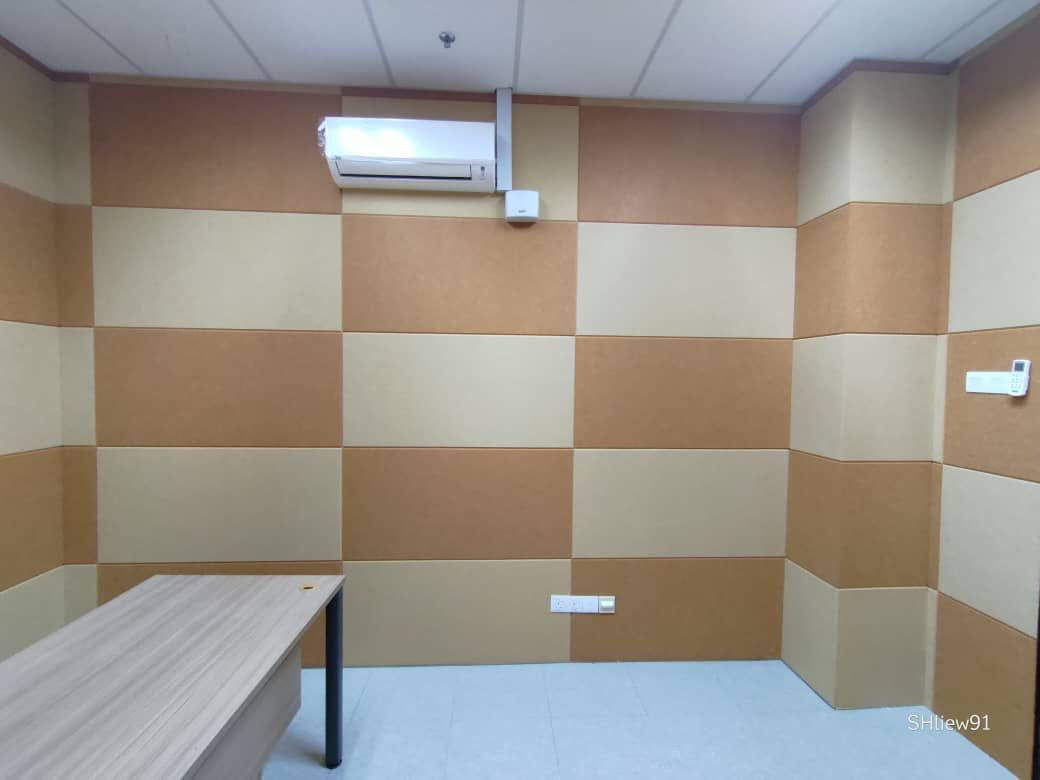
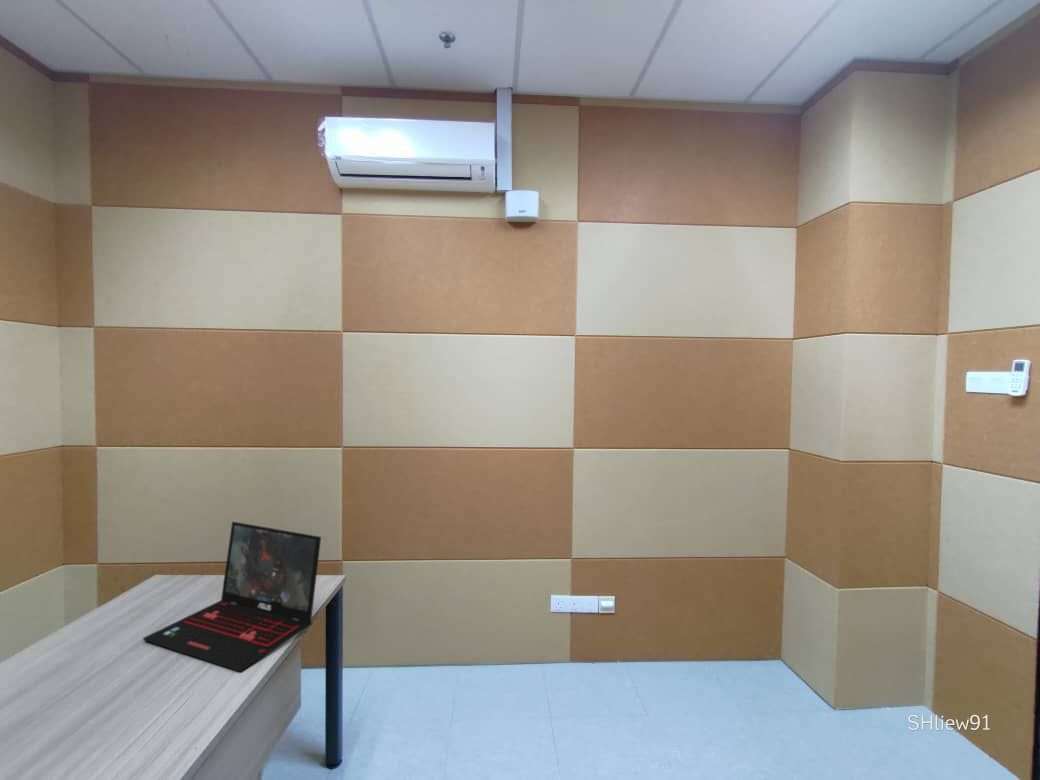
+ laptop [142,521,322,673]
